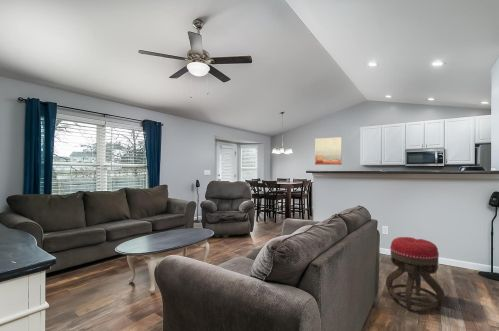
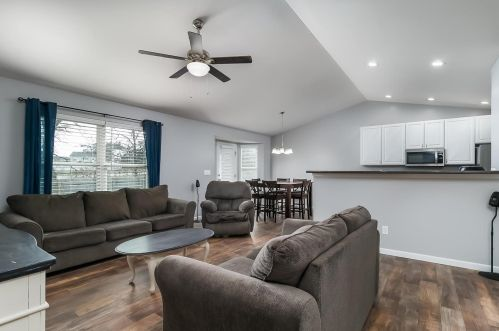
- ottoman [385,236,446,311]
- wall art [314,136,343,166]
